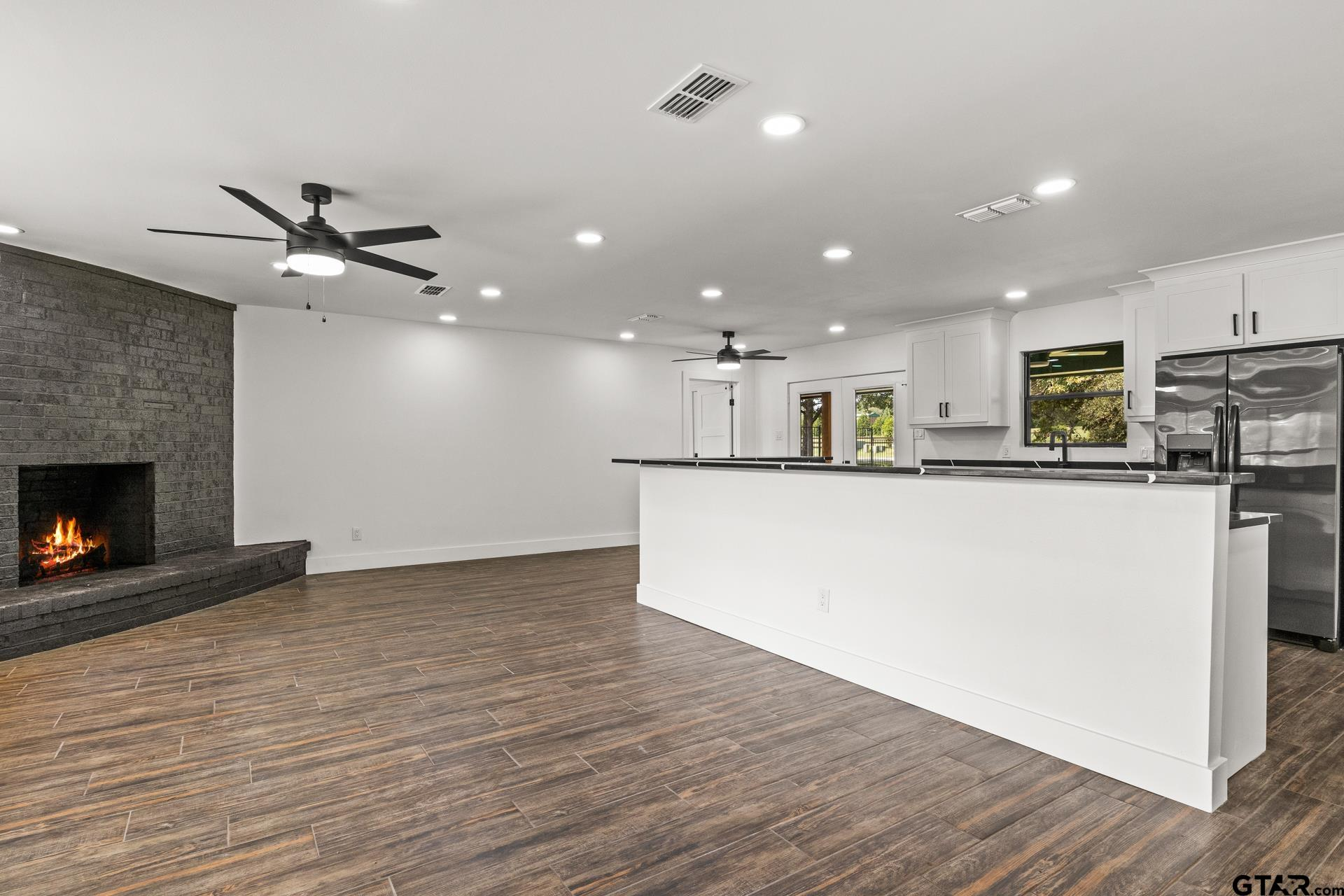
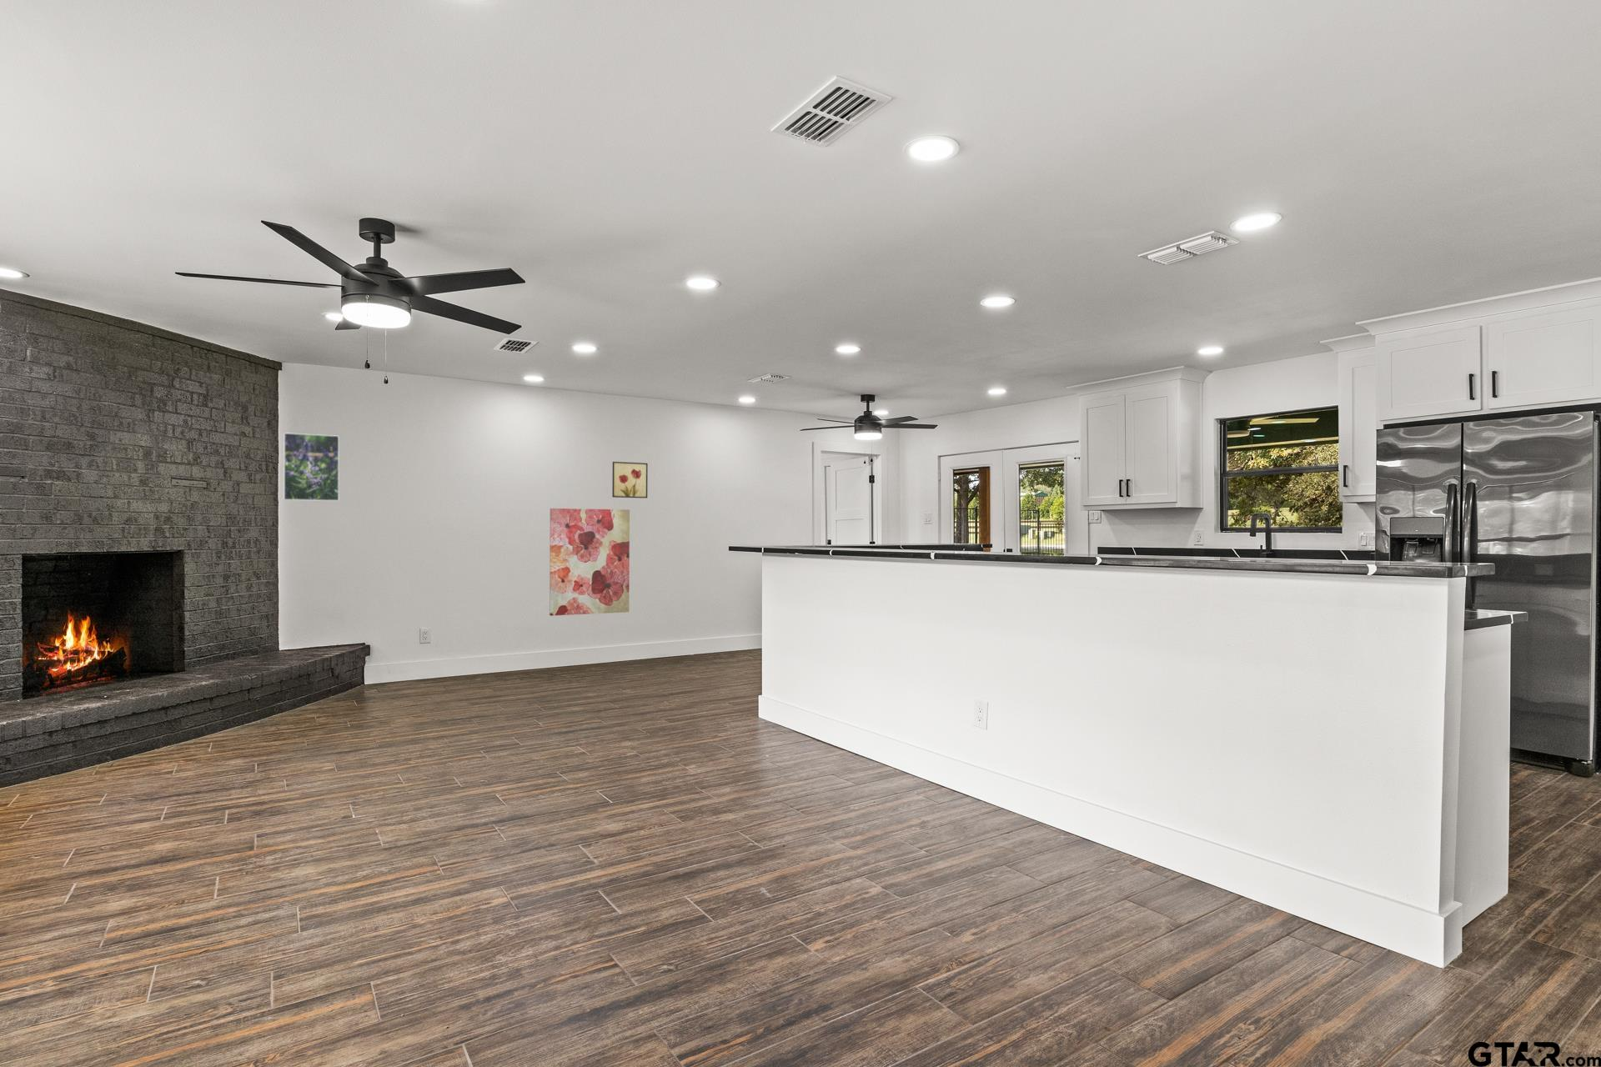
+ wall art [611,461,649,499]
+ wall art [549,507,630,617]
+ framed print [284,432,341,501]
